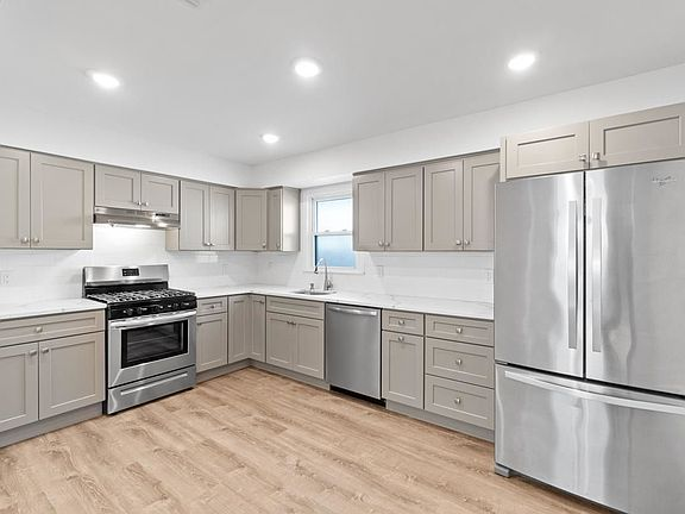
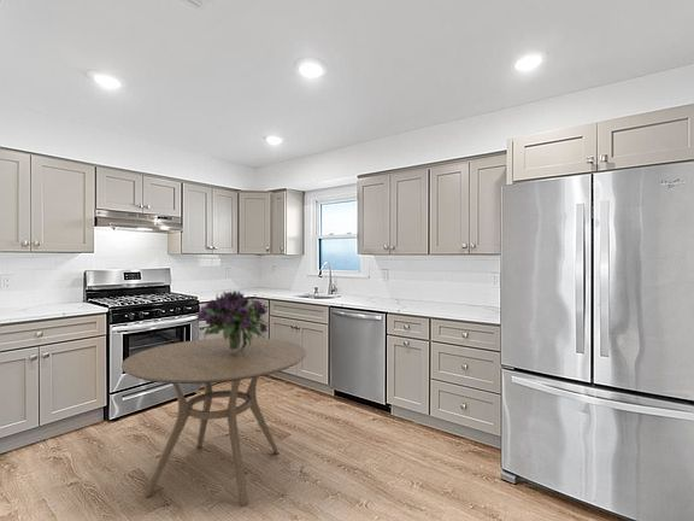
+ bouquet [194,289,270,351]
+ dining table [120,336,307,507]
